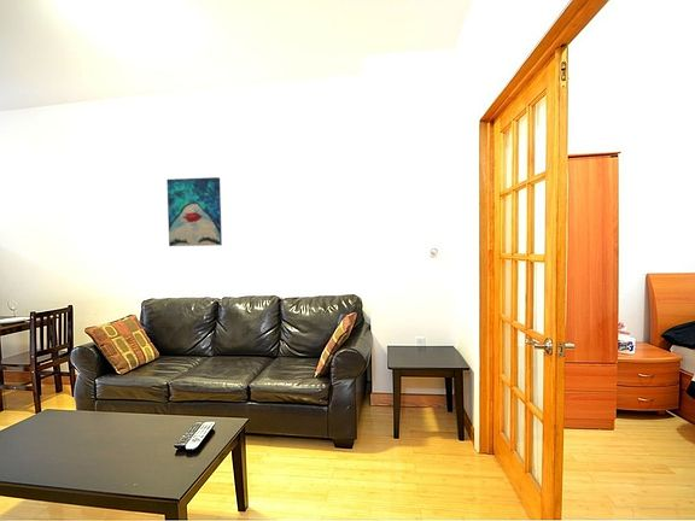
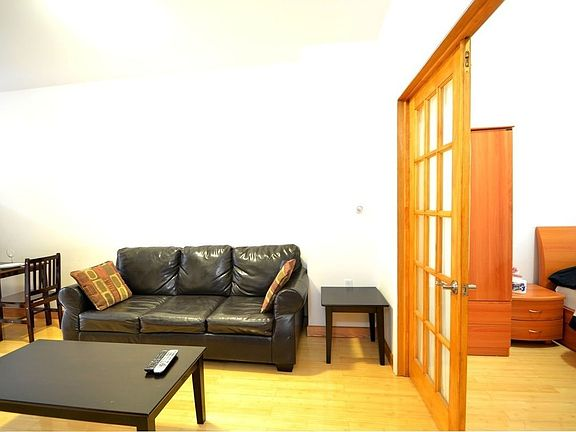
- wall art [165,176,223,247]
